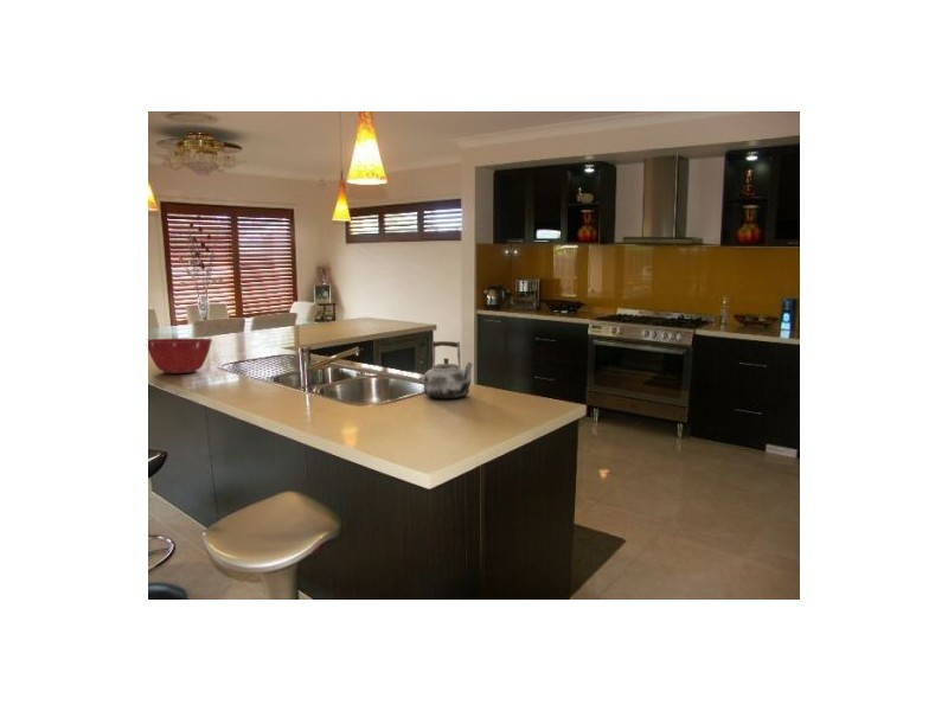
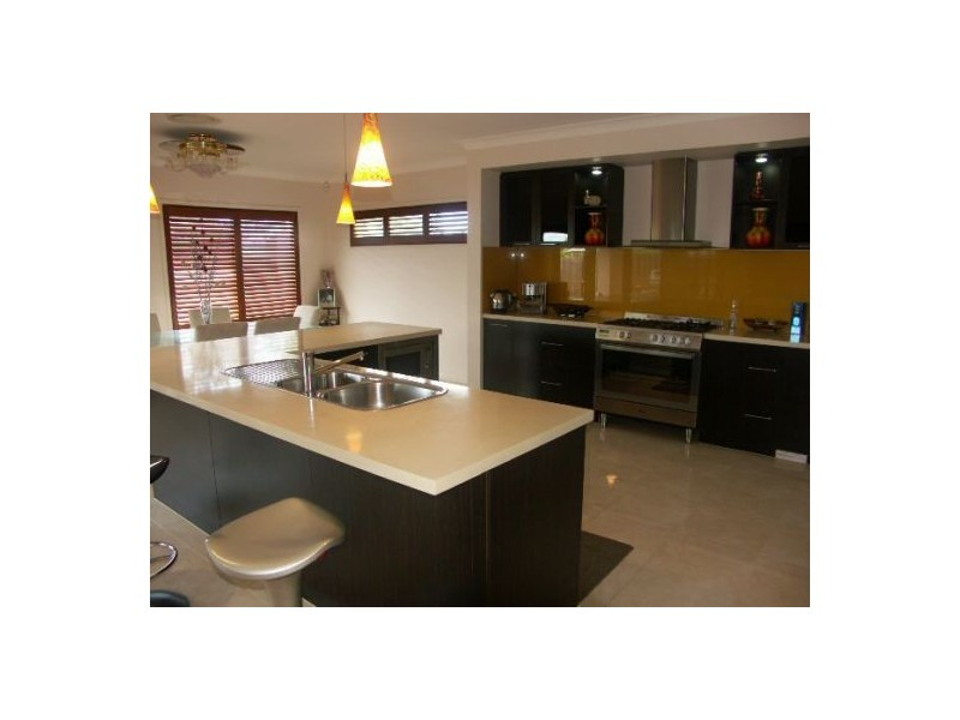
- kettle [423,339,475,399]
- mixing bowl [147,338,213,374]
